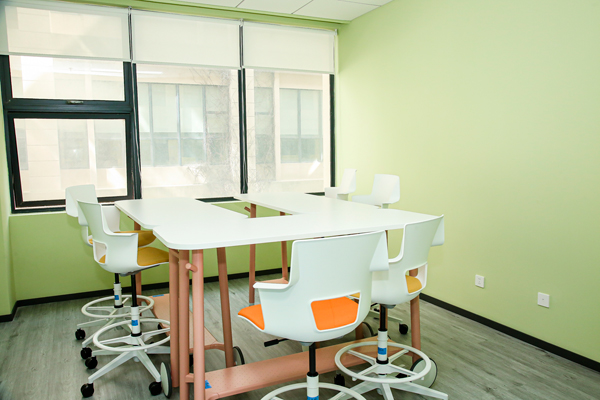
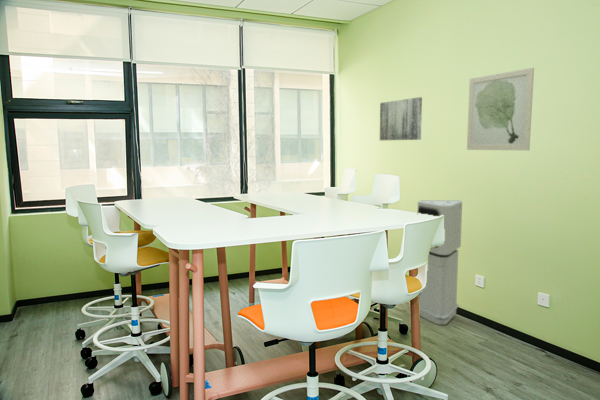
+ wall art [466,67,535,151]
+ wall art [379,96,423,141]
+ air purifier [417,199,463,326]
